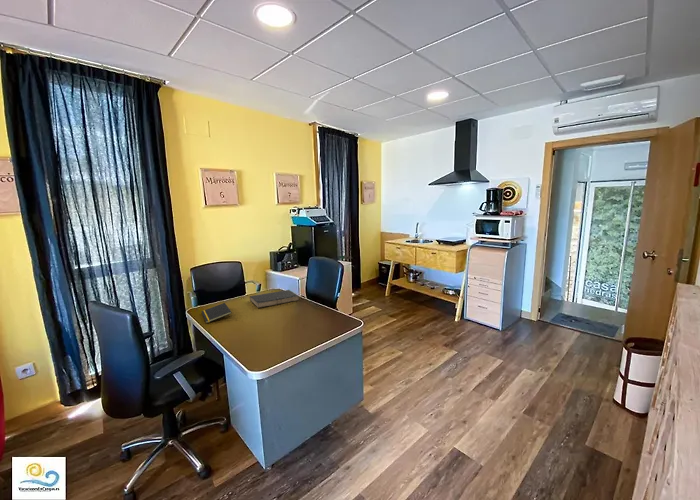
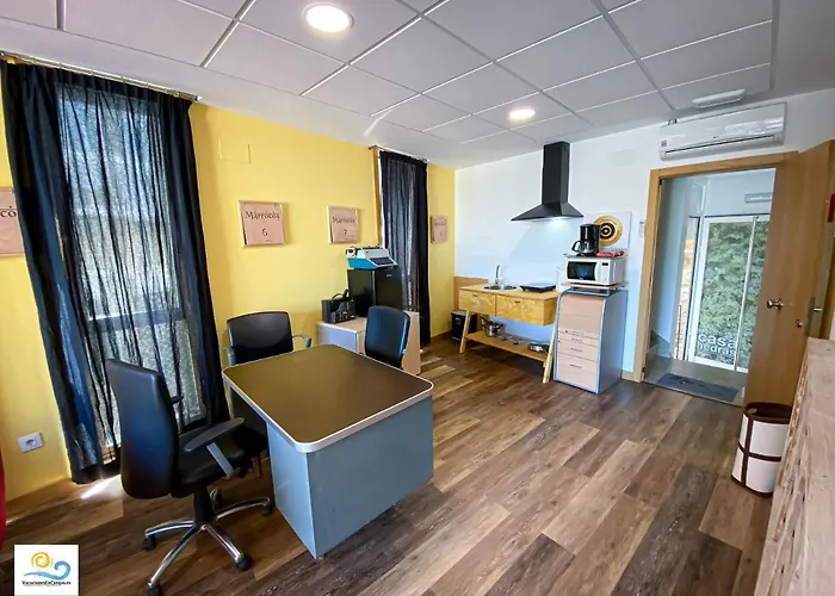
- file folder [249,289,300,309]
- notepad [200,302,233,324]
